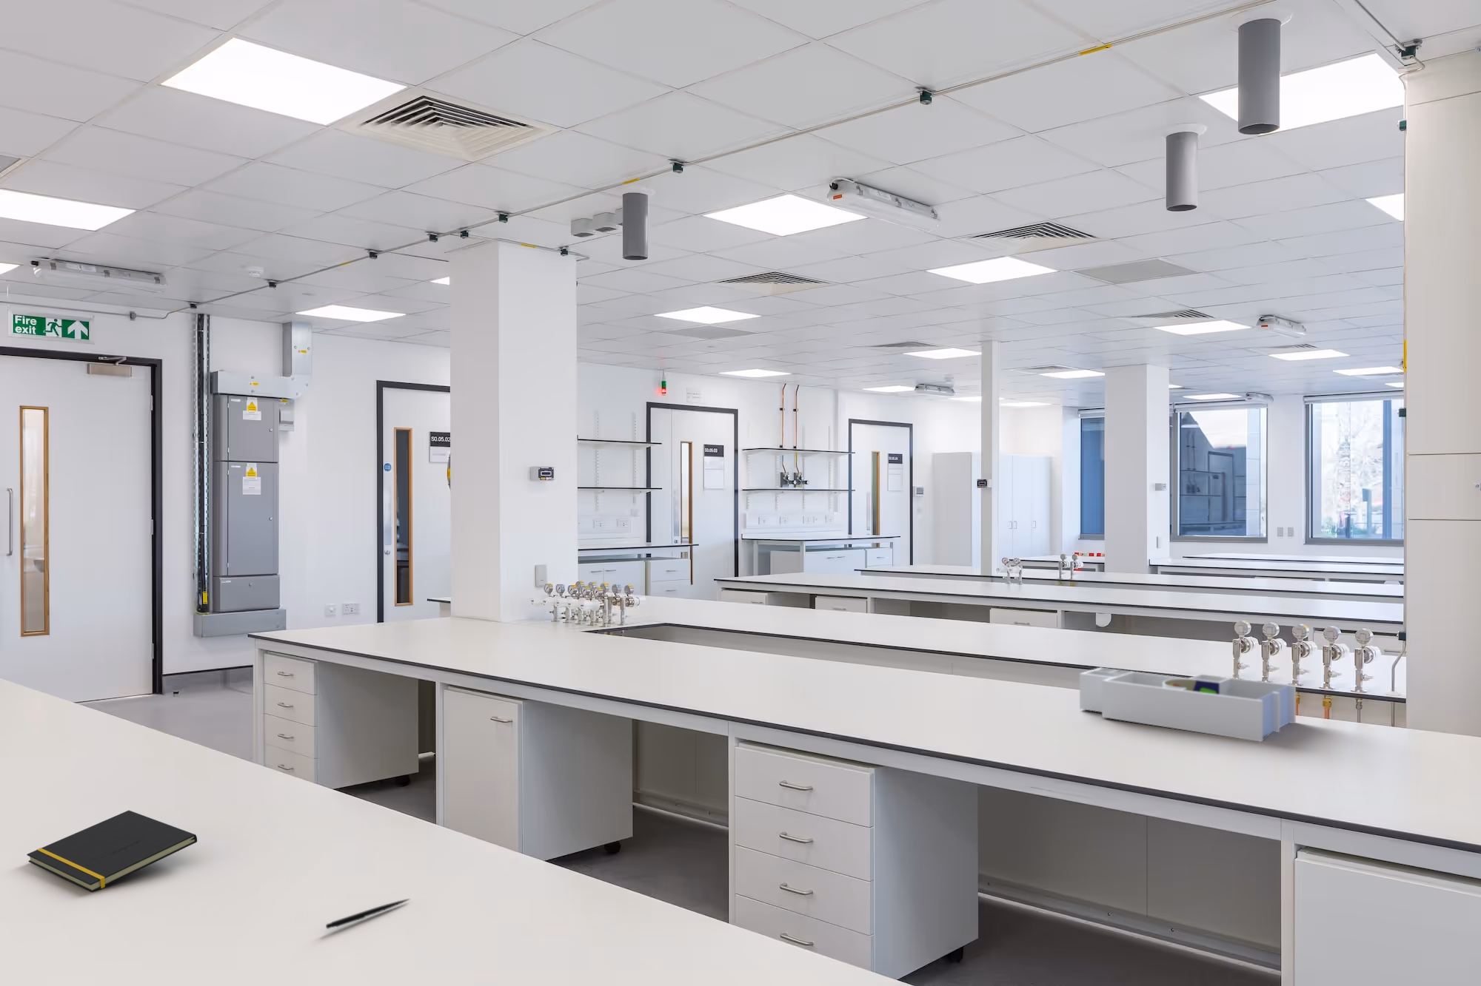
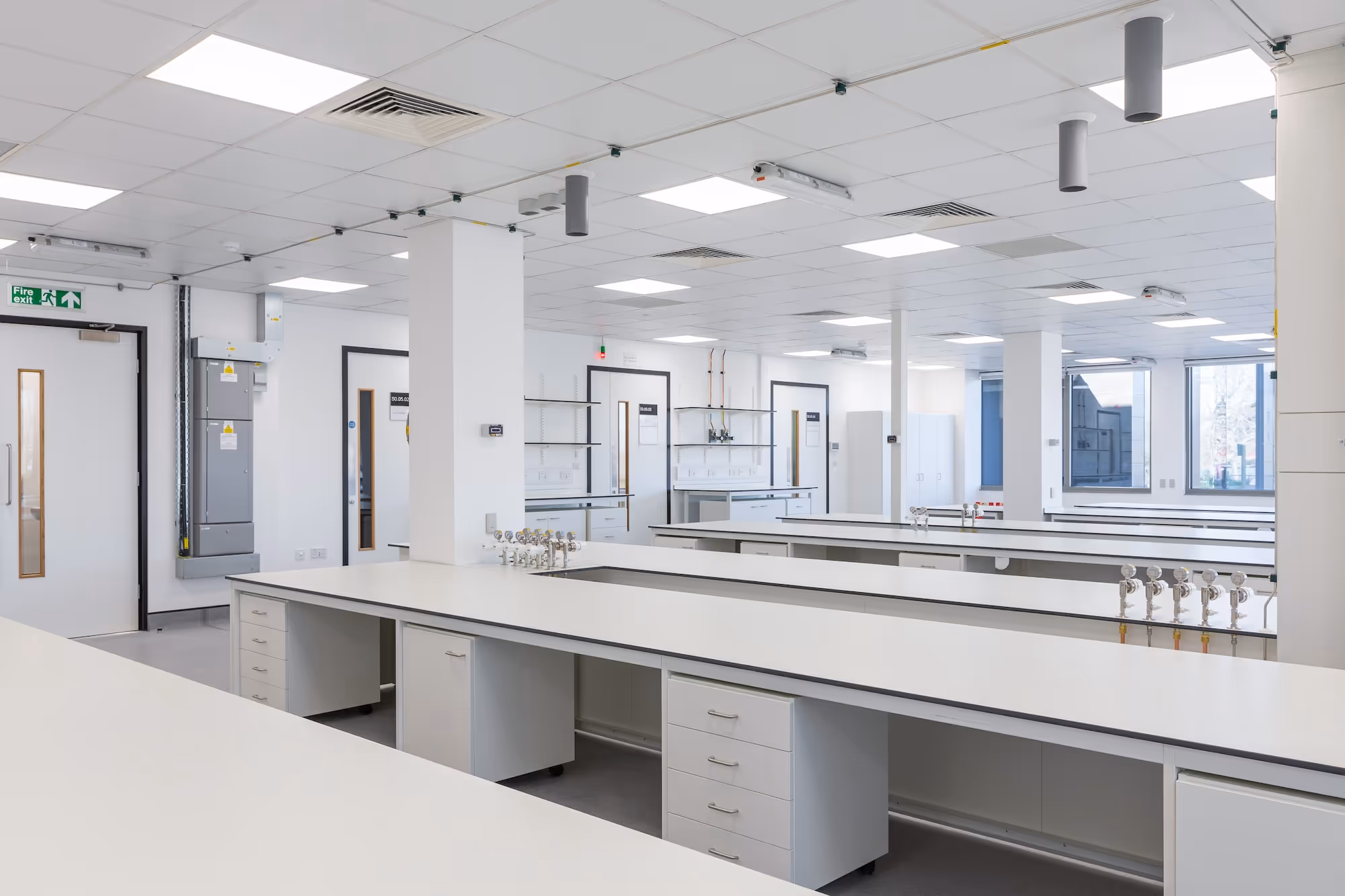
- notepad [26,809,198,892]
- pen [325,898,411,930]
- desk organizer [1079,667,1297,743]
